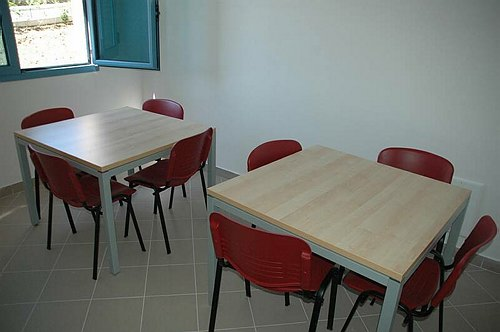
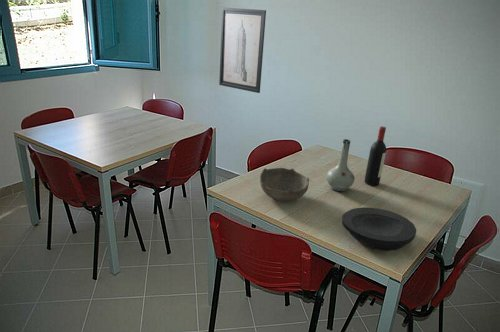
+ bowl [259,167,310,203]
+ vase [325,138,355,192]
+ wall art [218,7,267,94]
+ wine bottle [364,125,387,187]
+ plate [341,206,417,251]
